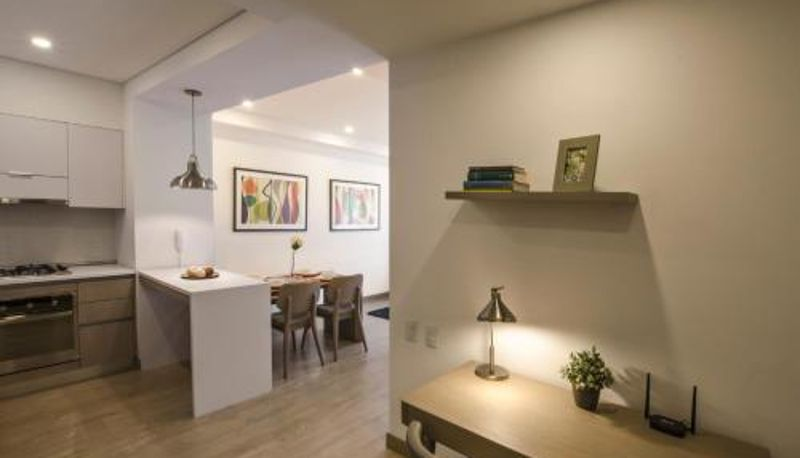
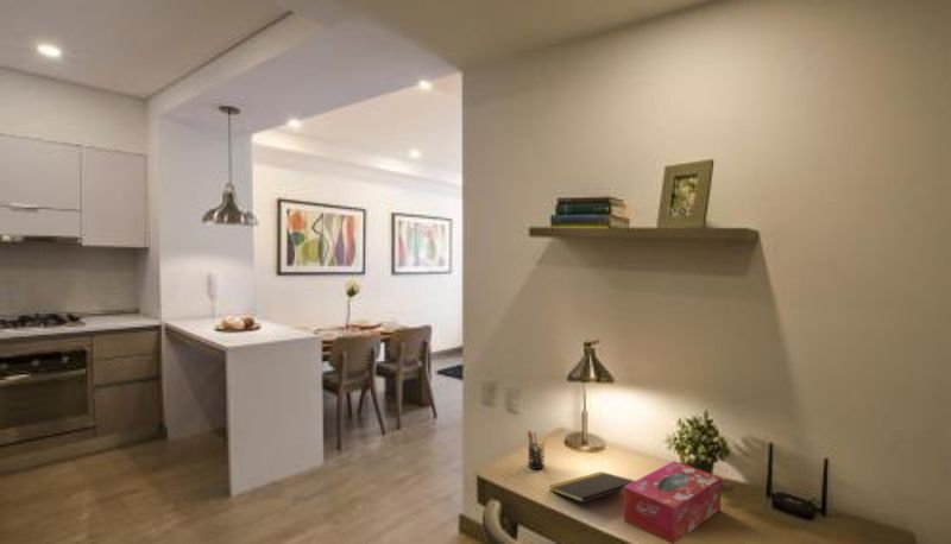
+ notepad [548,470,636,504]
+ pen holder [527,430,548,470]
+ tissue box [623,460,723,544]
